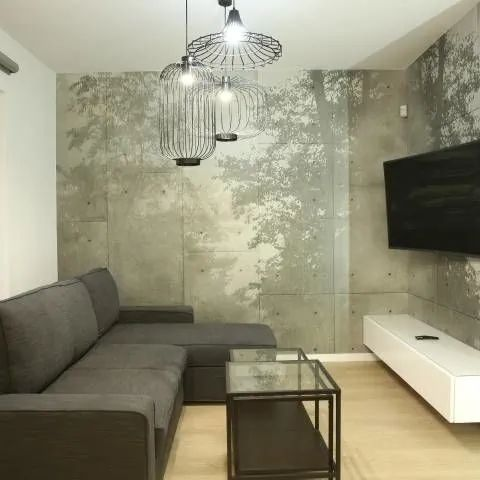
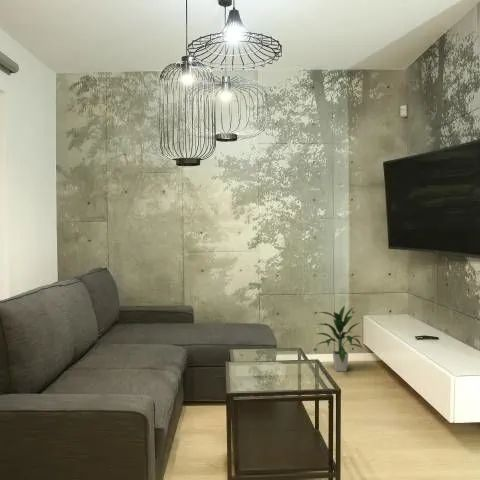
+ indoor plant [315,304,364,372]
